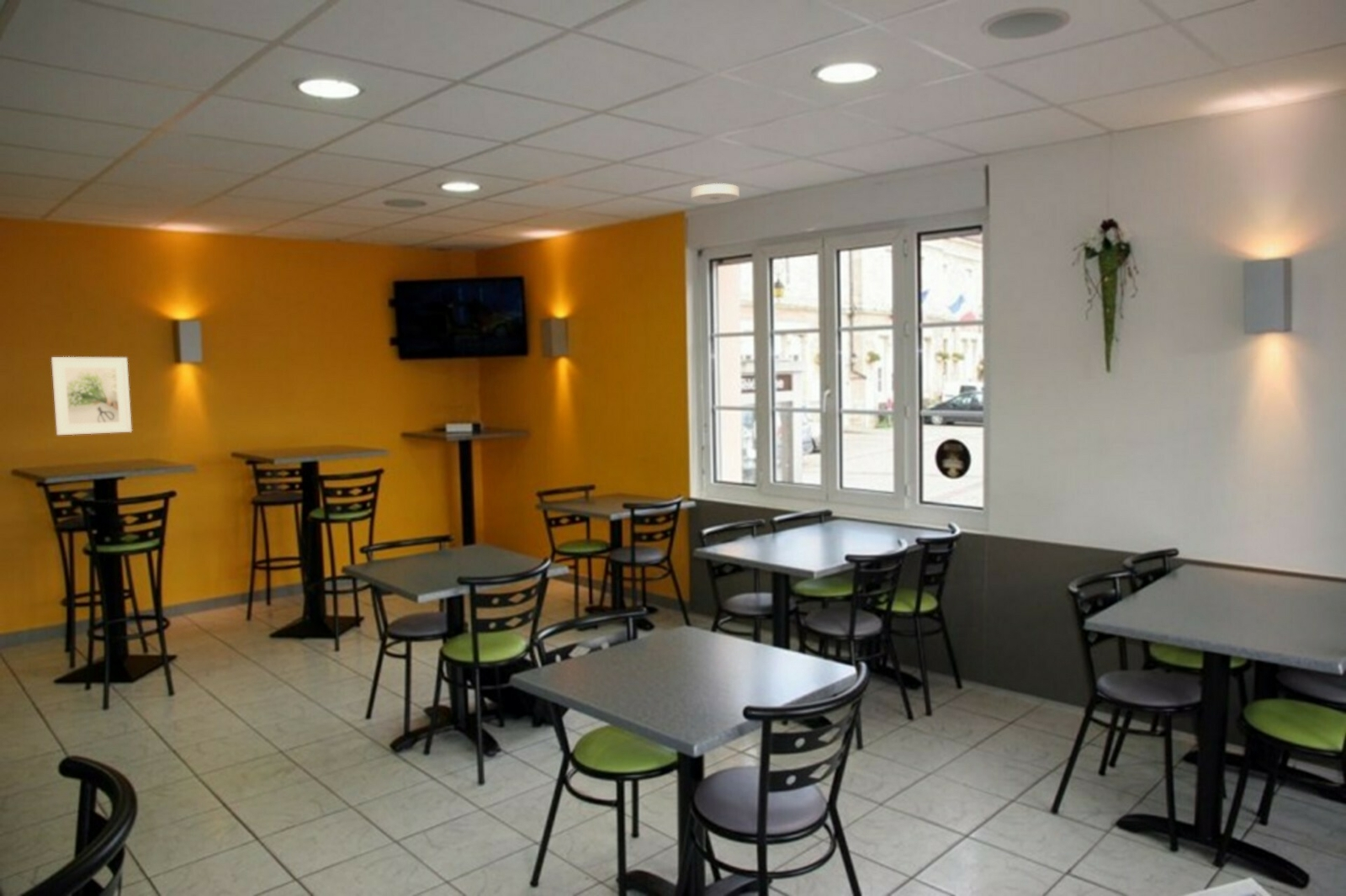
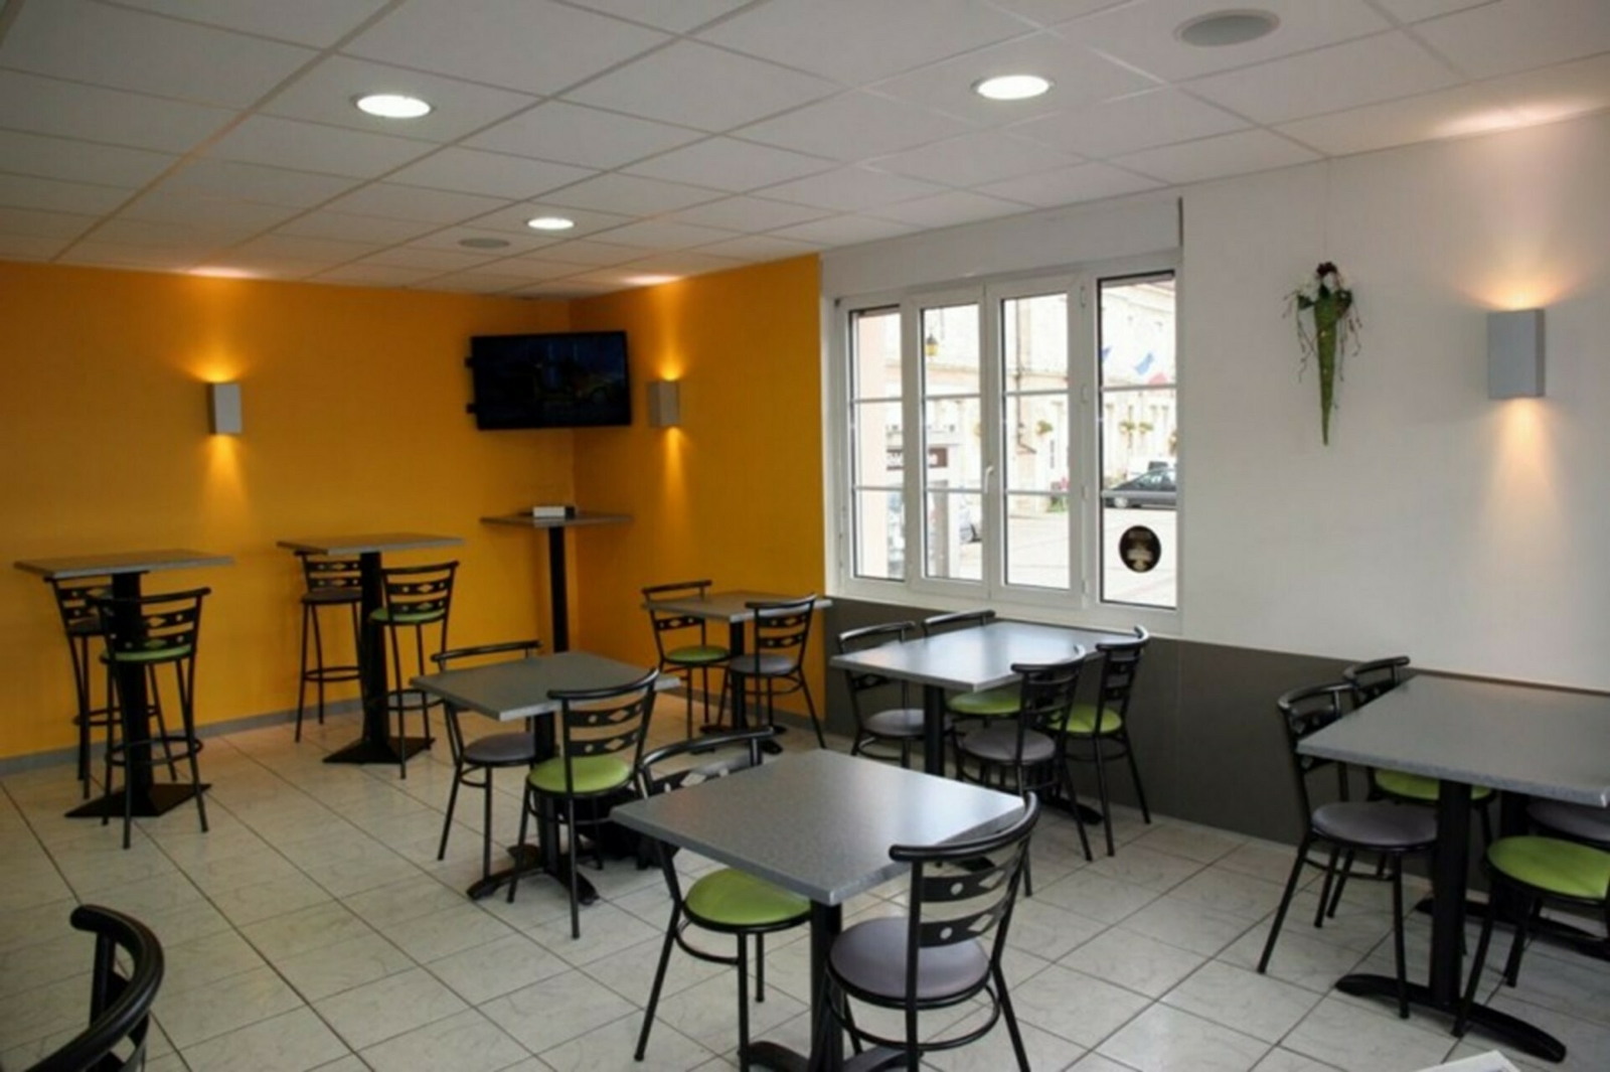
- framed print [50,356,133,436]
- smoke detector [690,183,740,204]
